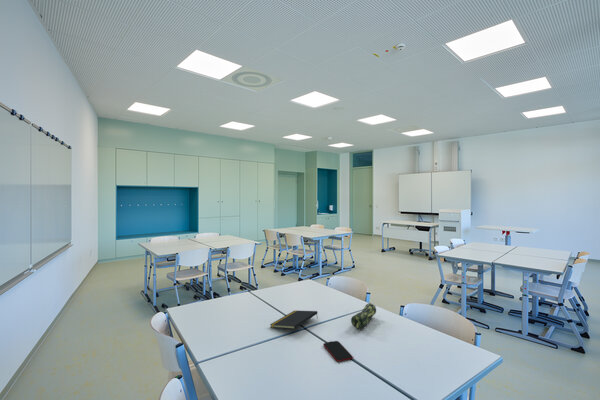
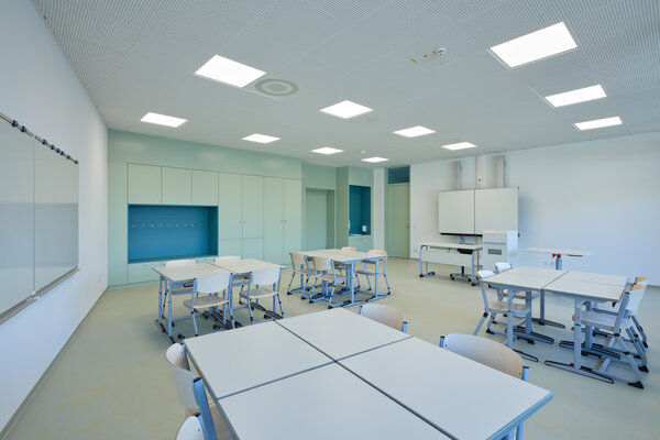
- pencil case [350,302,377,330]
- notepad [269,309,319,330]
- smartphone [322,340,355,362]
